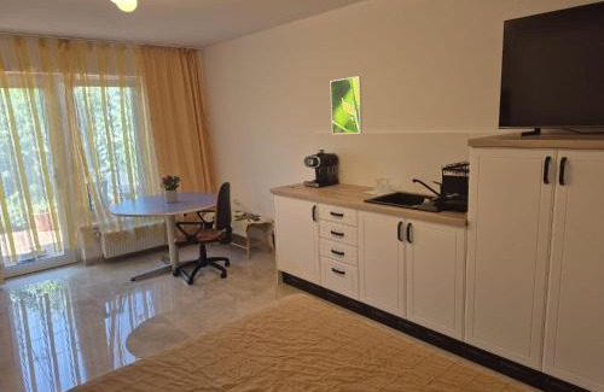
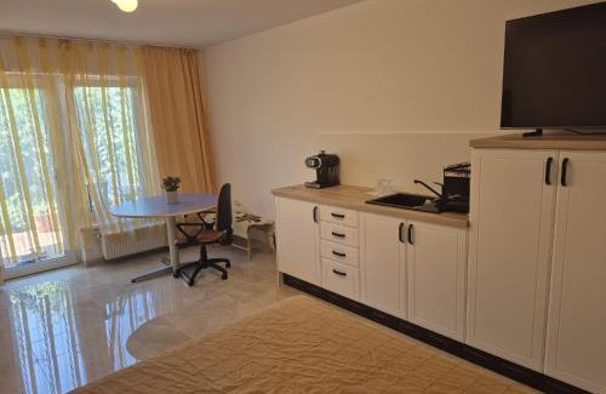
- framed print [330,75,364,135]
